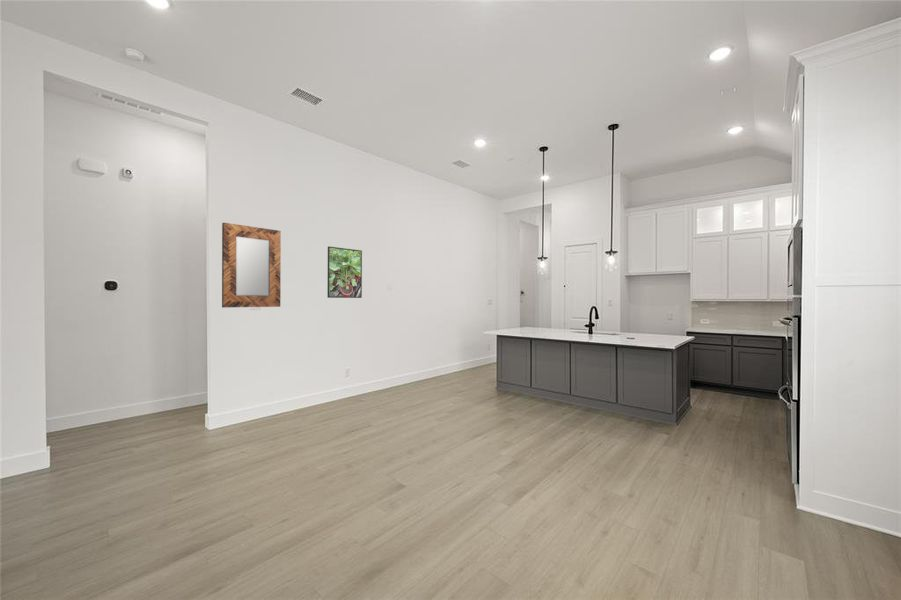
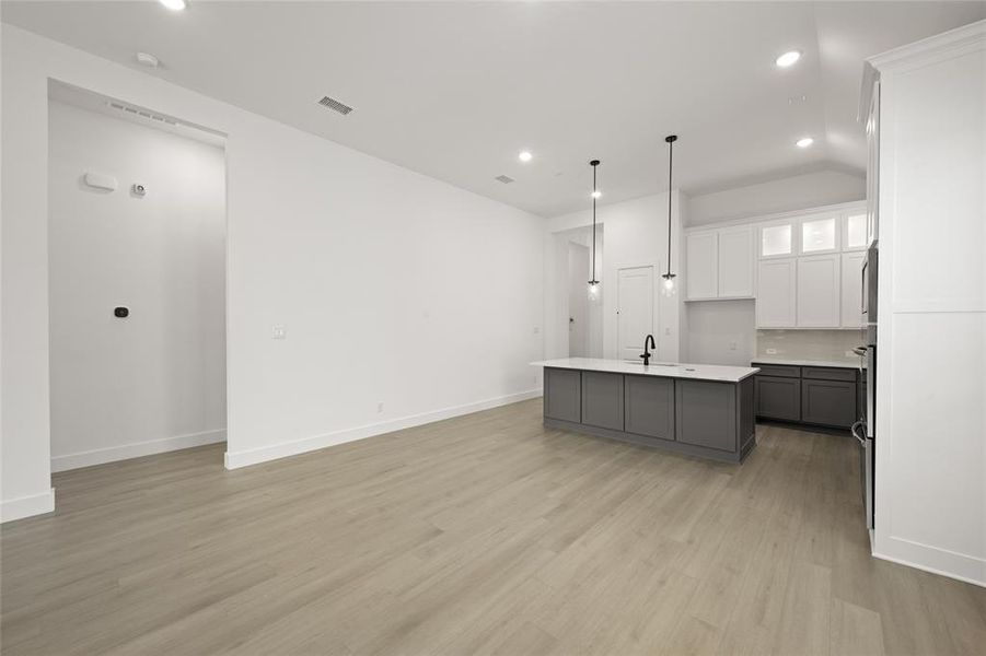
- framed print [326,245,363,299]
- home mirror [221,222,282,309]
